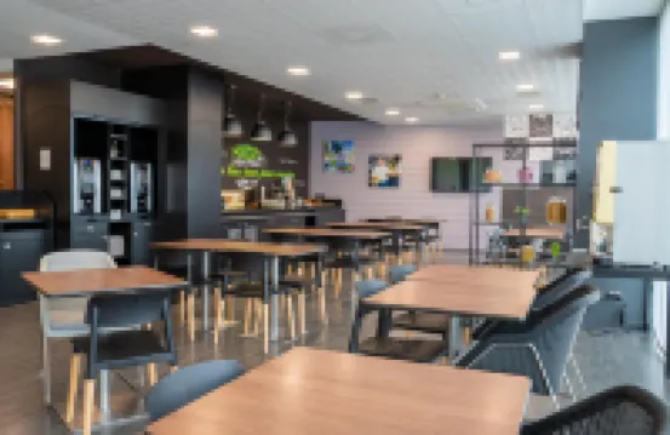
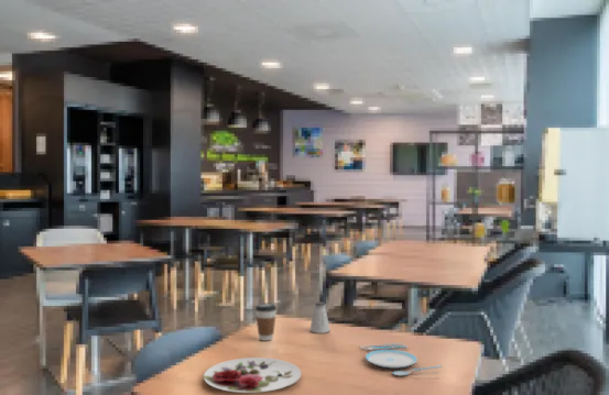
+ coffee cup [254,303,278,342]
+ saltshaker [308,300,331,334]
+ plate [203,356,302,394]
+ plate [359,342,443,376]
